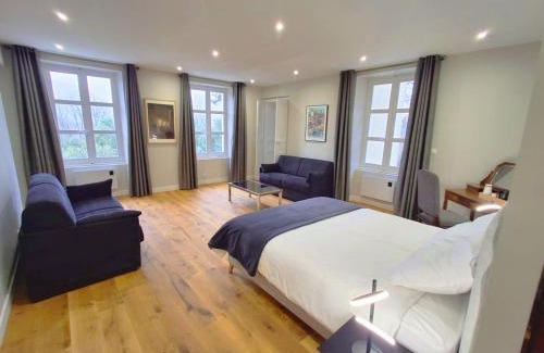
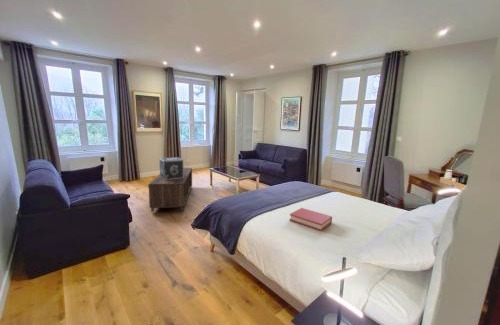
+ hardback book [289,207,333,232]
+ coffee table [148,167,193,213]
+ decorative cube [158,156,184,180]
